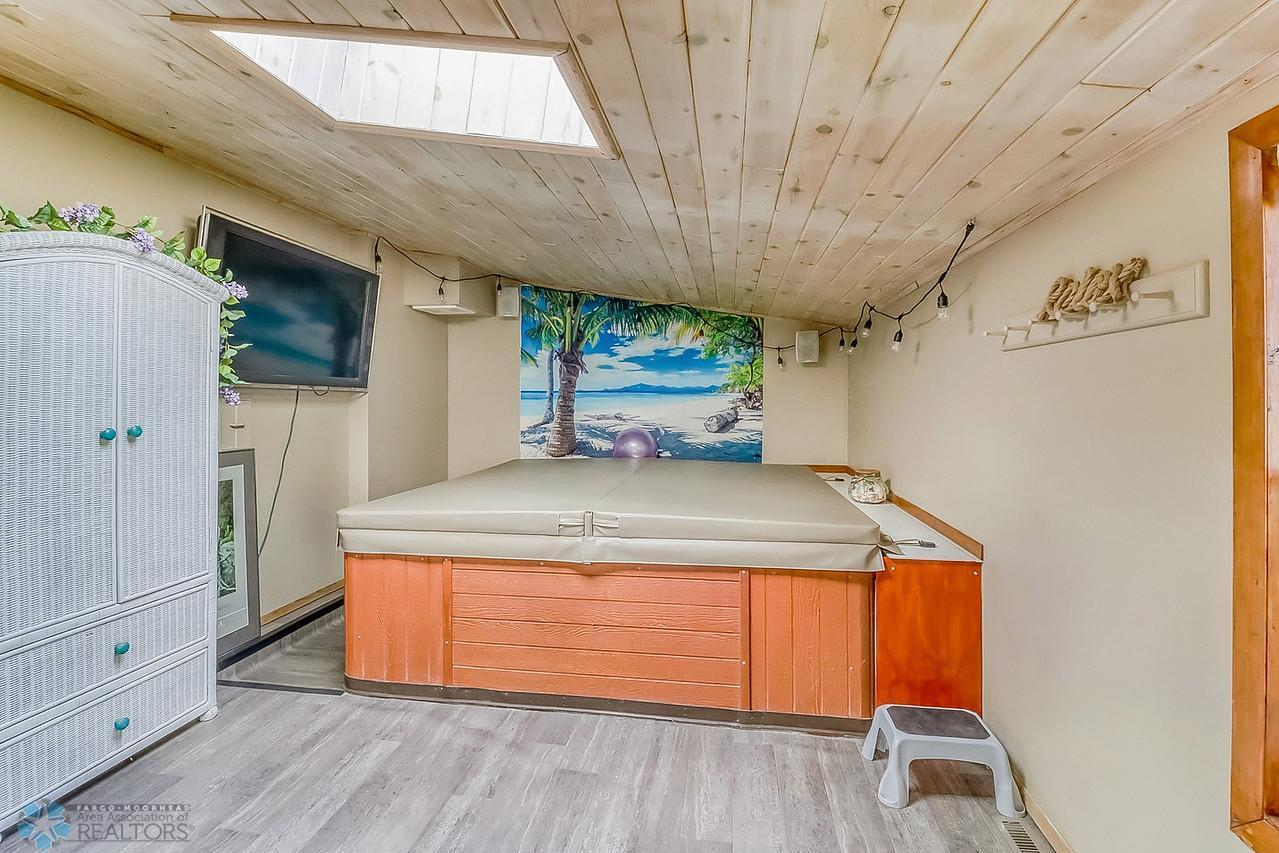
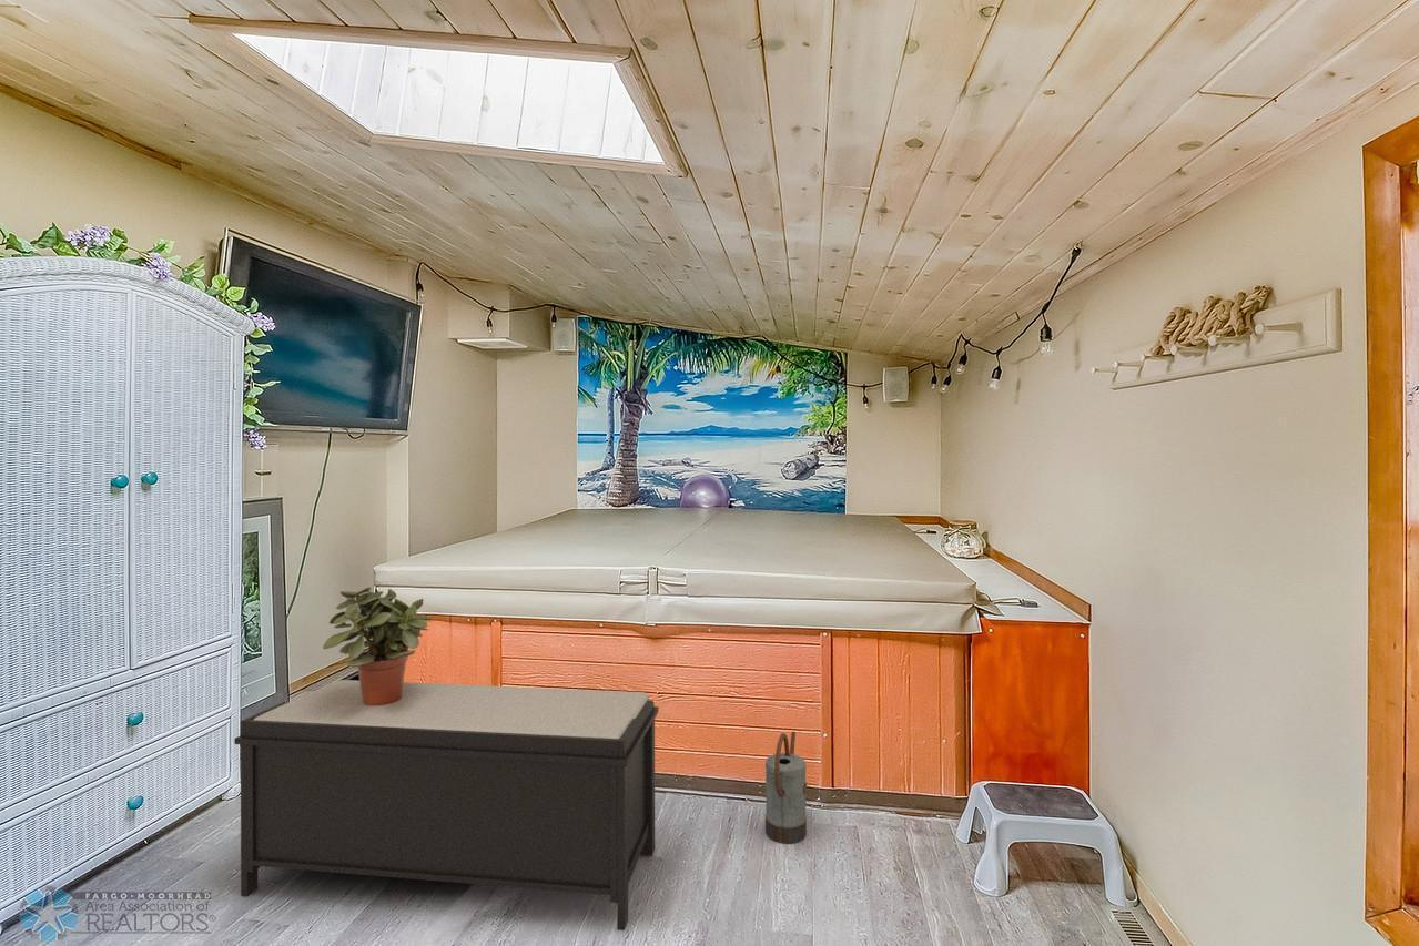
+ bench [233,679,659,932]
+ potted plant [322,586,435,705]
+ watering can [764,731,808,844]
